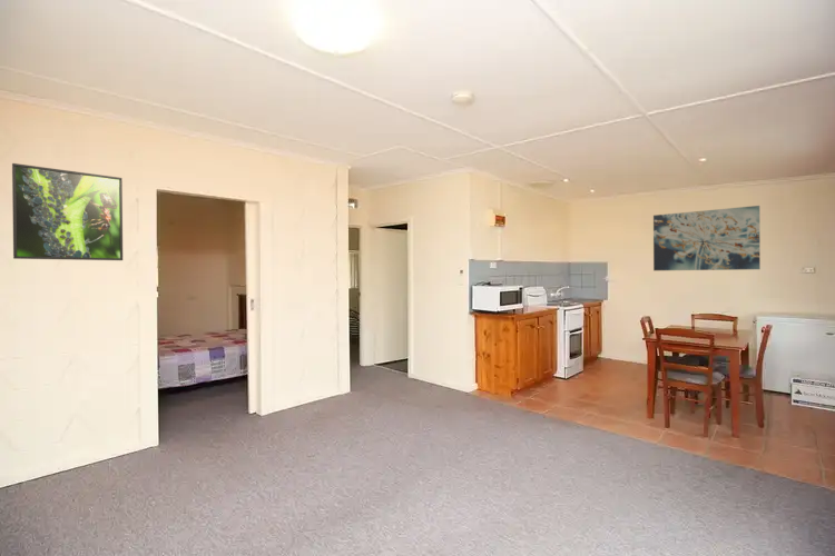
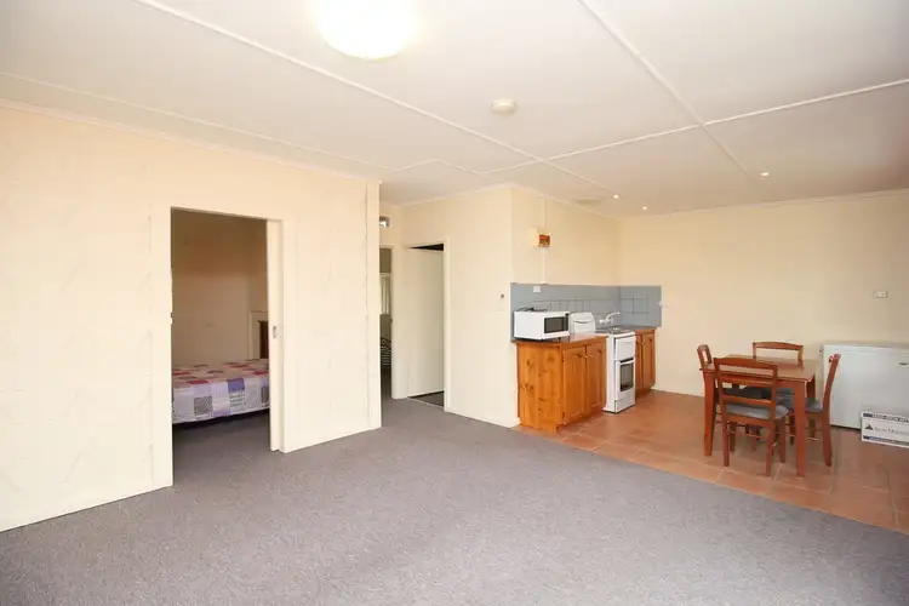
- wall art [652,205,762,271]
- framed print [11,162,124,261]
